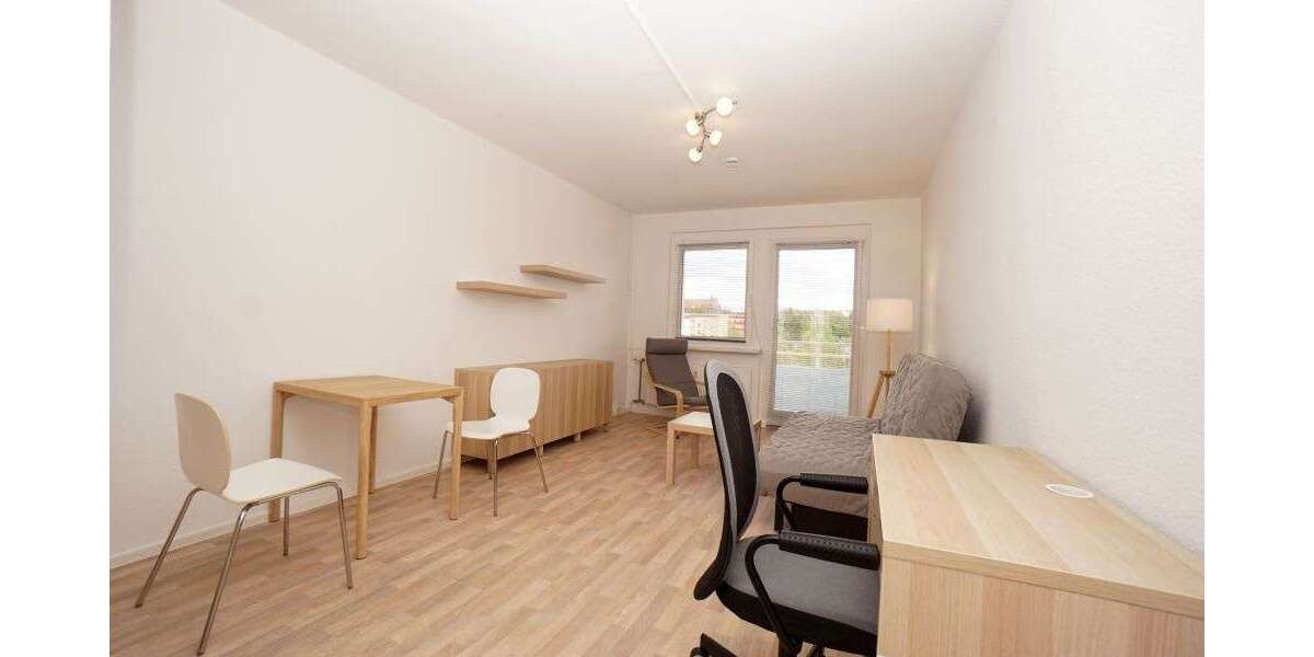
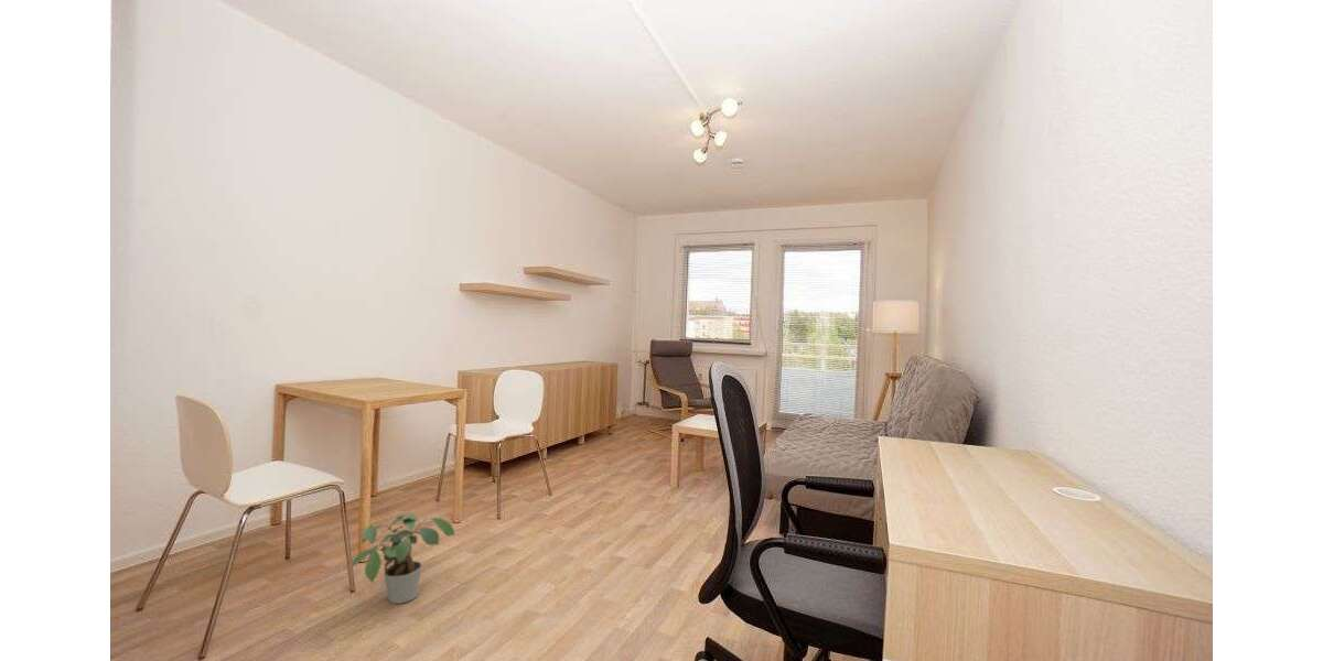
+ potted plant [349,512,455,605]
